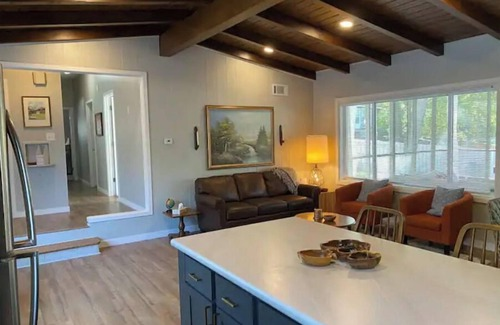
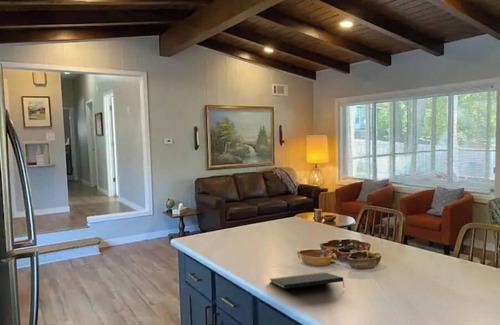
+ notepad [269,271,345,290]
